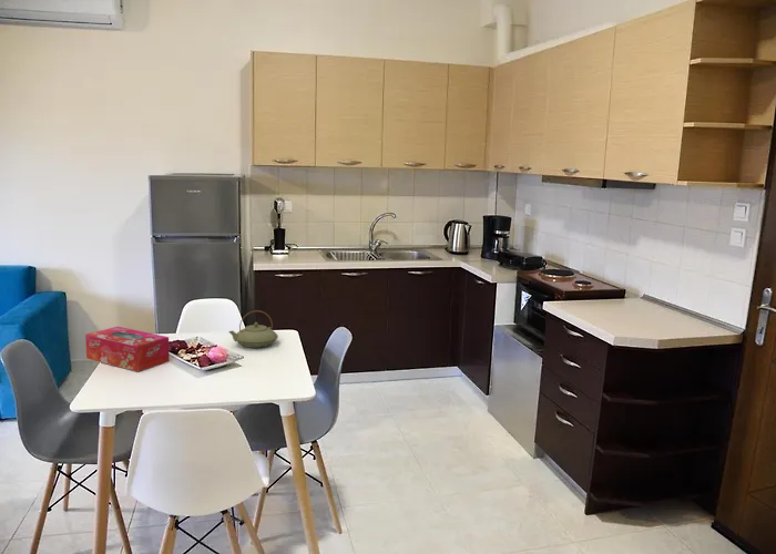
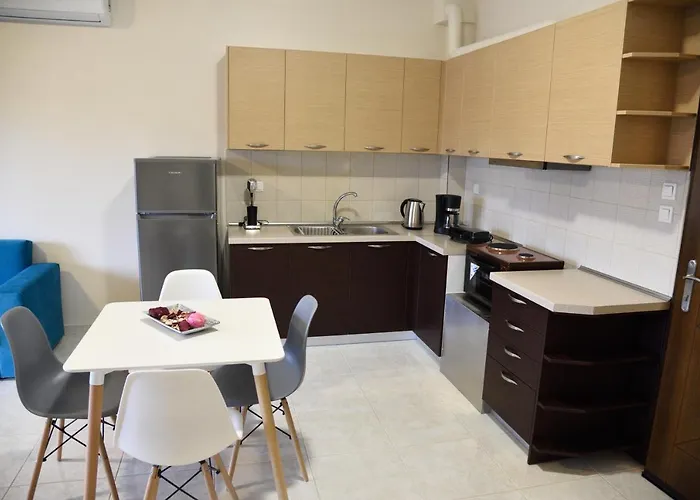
- tissue box [84,326,171,372]
- teapot [228,309,279,349]
